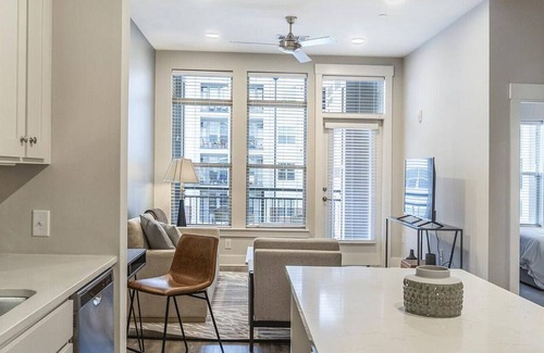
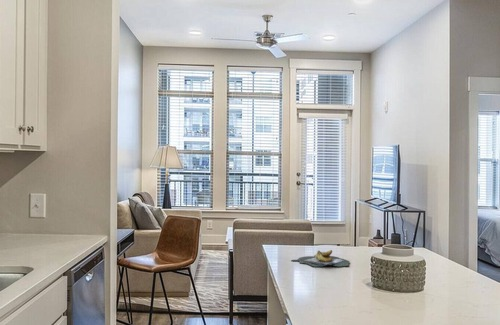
+ banana bunch [290,249,351,267]
